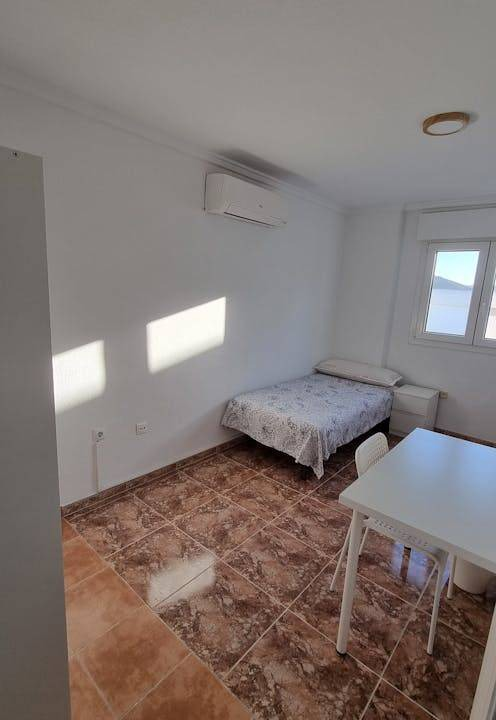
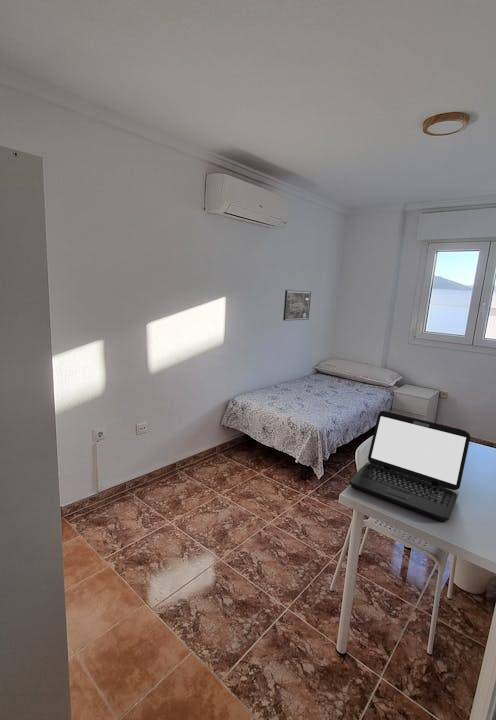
+ laptop [348,410,471,523]
+ wall art [282,289,312,322]
